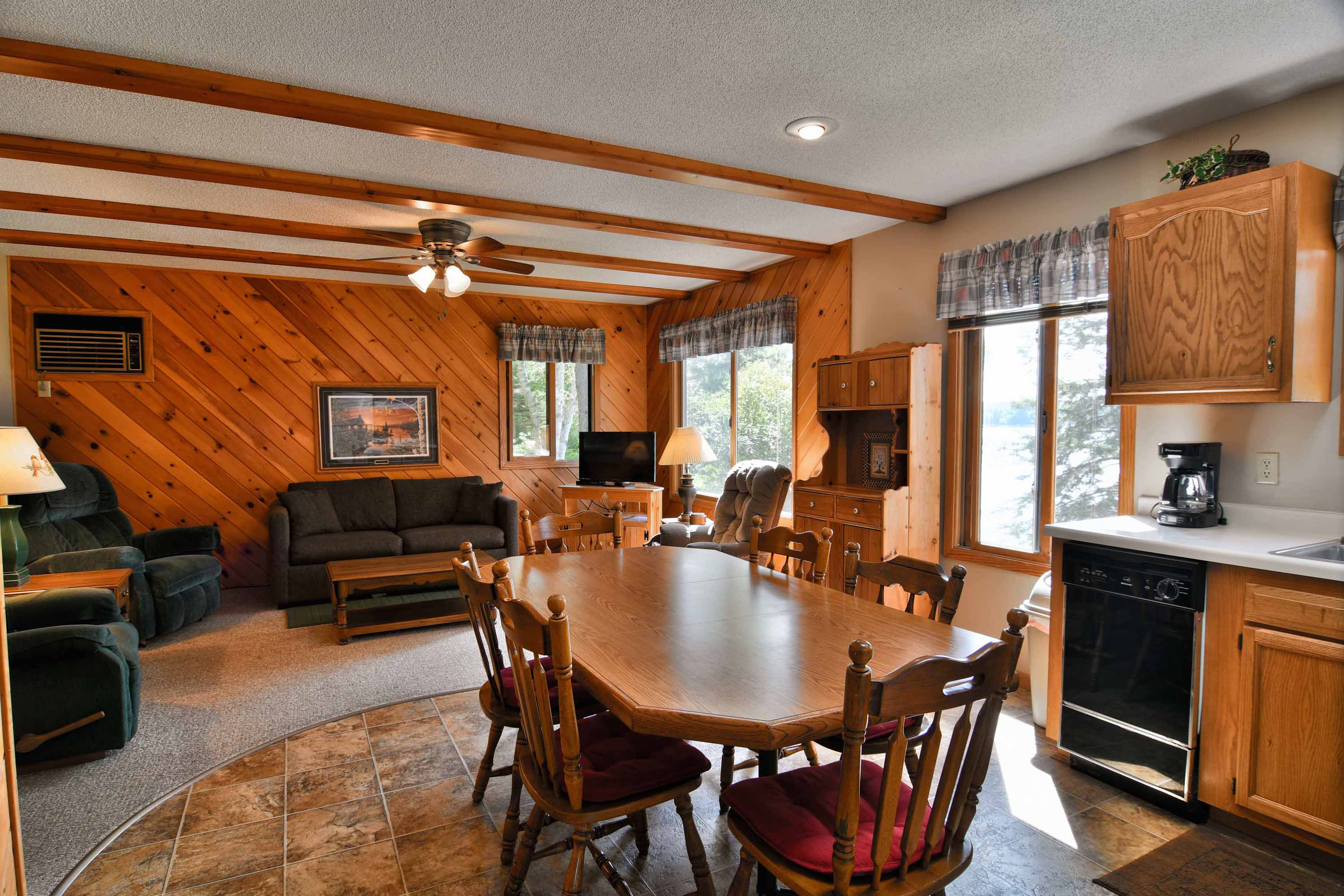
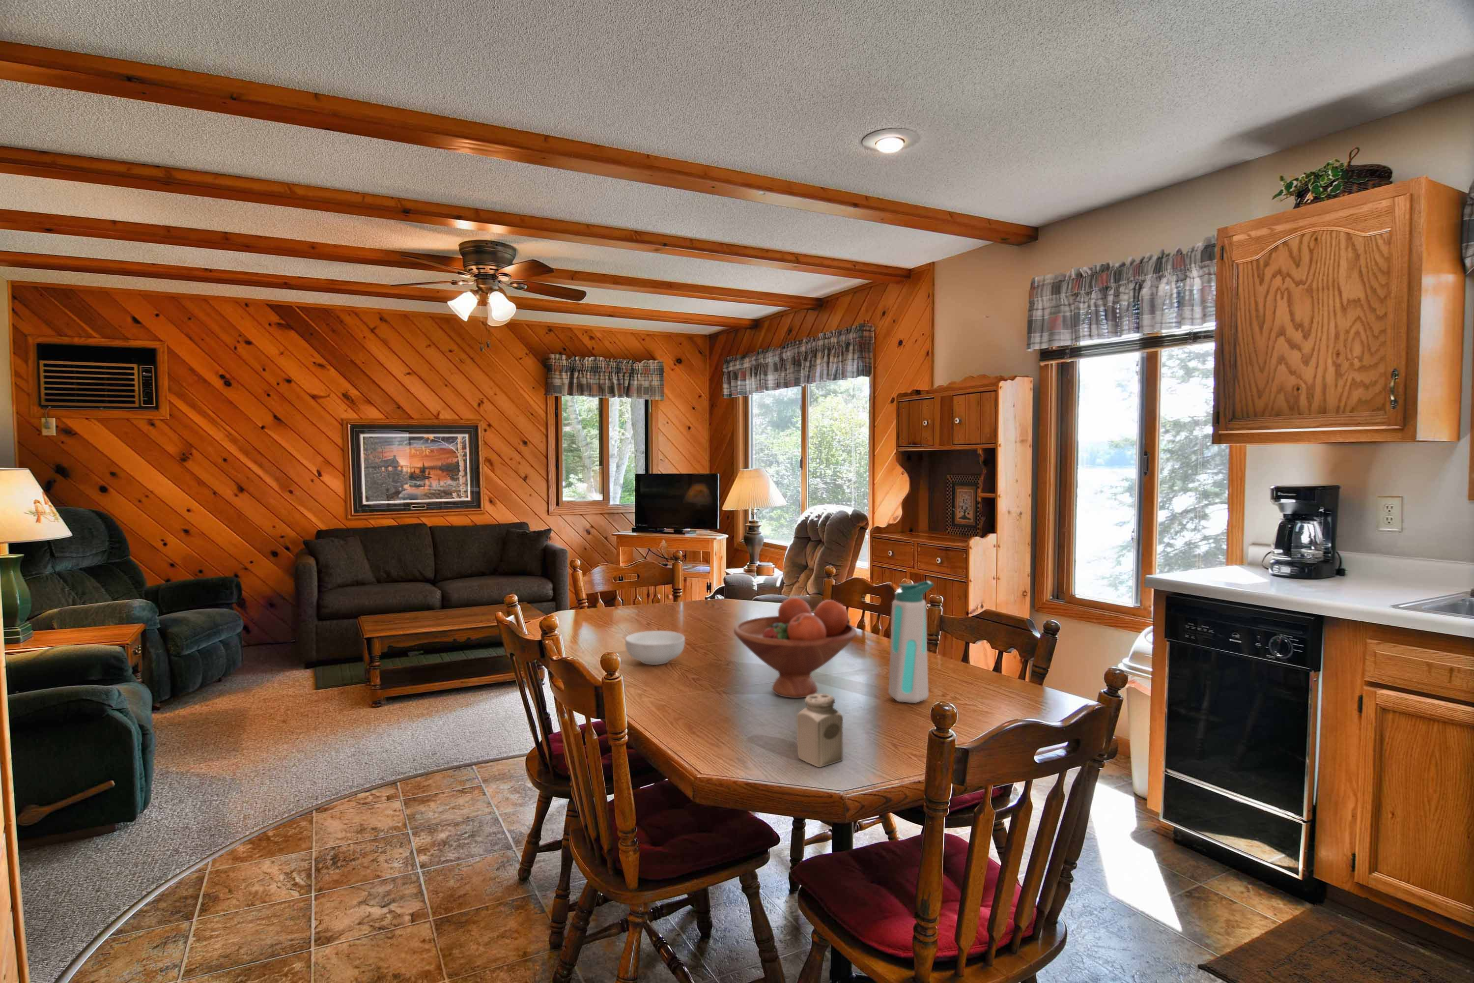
+ fruit bowl [733,597,858,699]
+ cereal bowl [624,630,685,666]
+ salt shaker [796,693,843,768]
+ water bottle [888,580,934,704]
